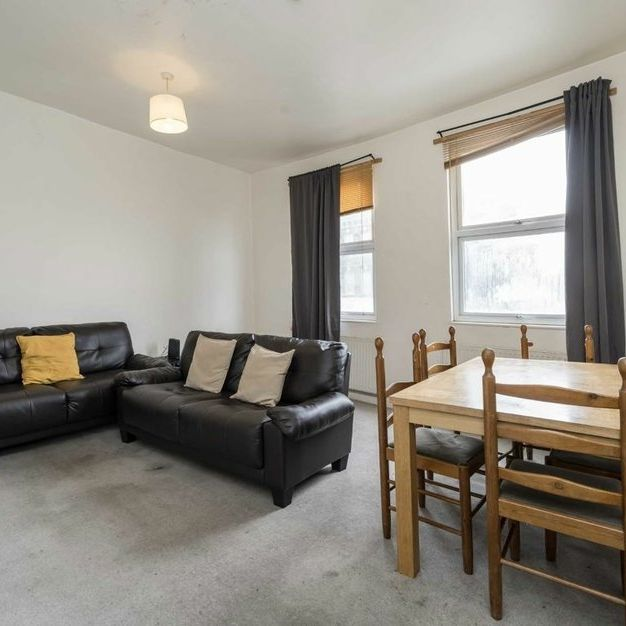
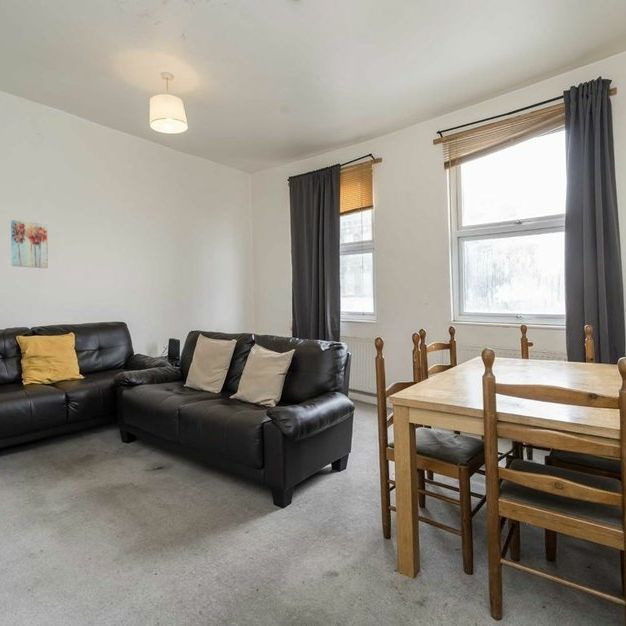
+ wall art [10,219,49,269]
